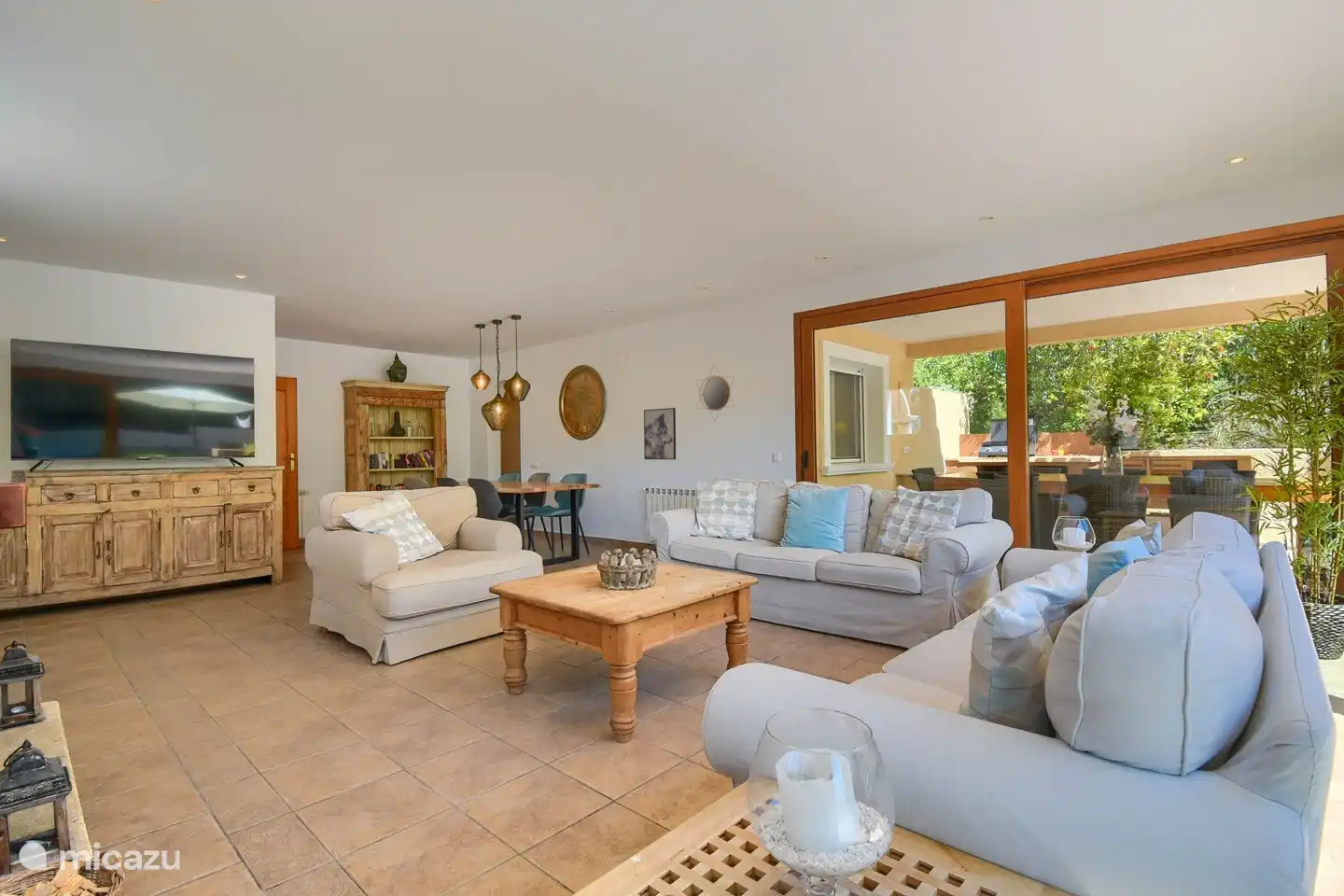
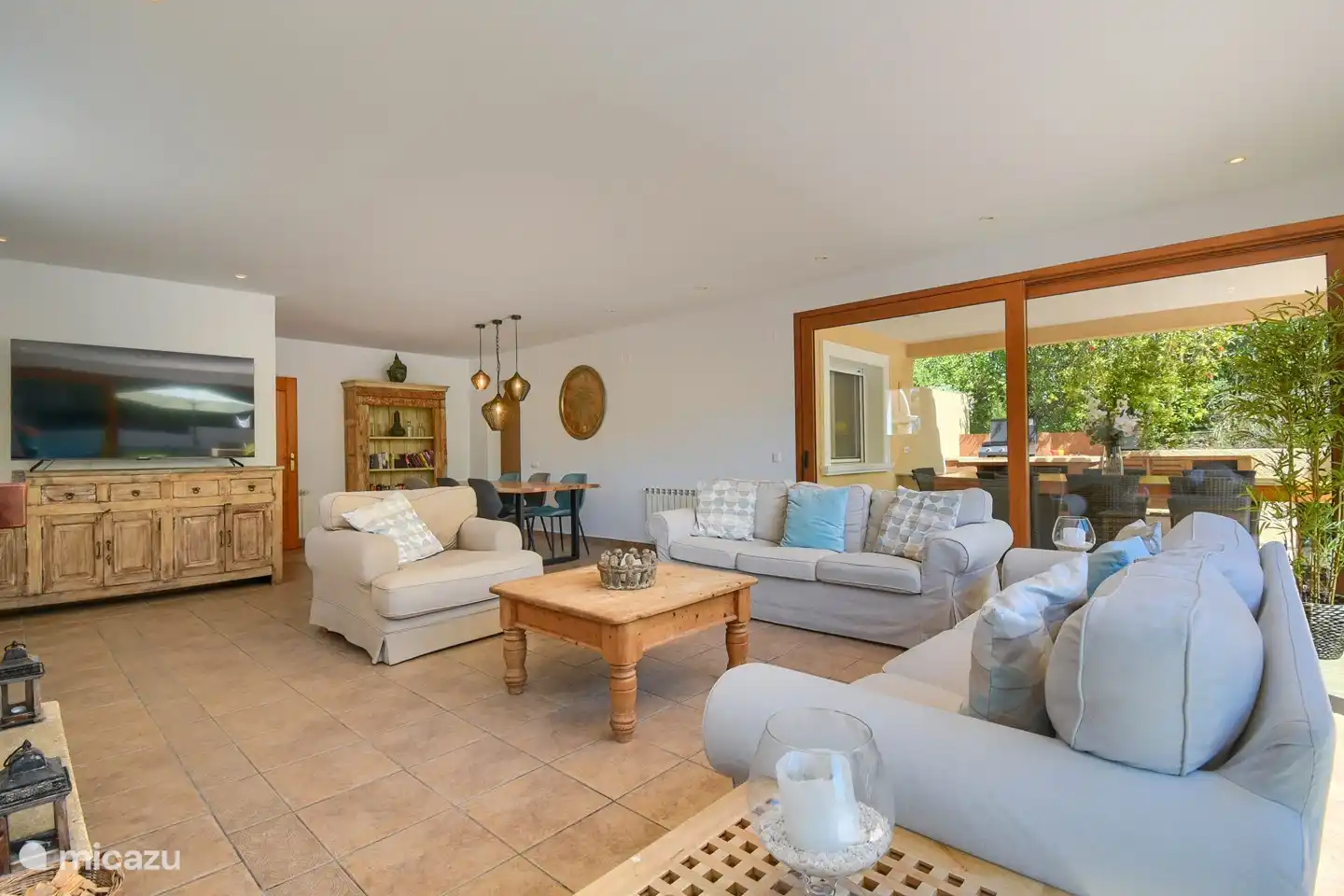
- home mirror [694,363,735,422]
- wall art [643,407,677,460]
